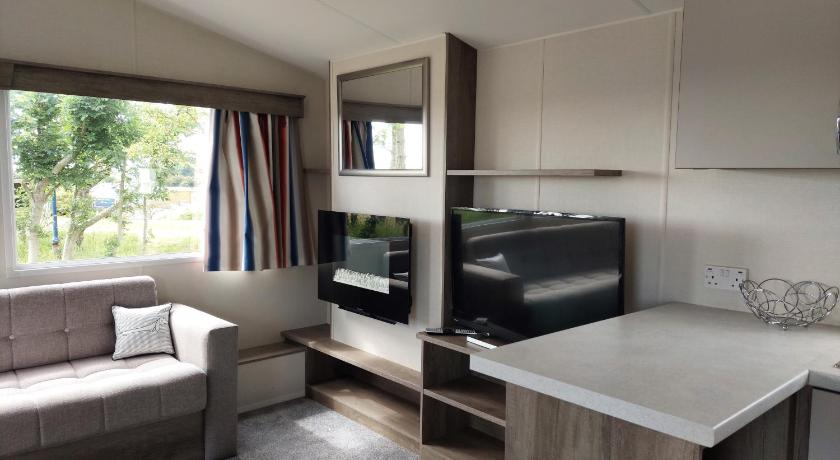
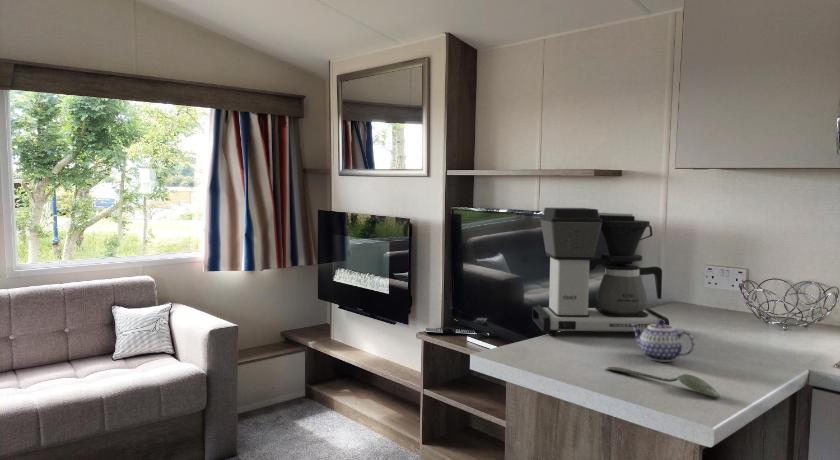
+ spoon [605,366,721,399]
+ coffee maker [531,207,670,337]
+ teapot [632,319,696,363]
